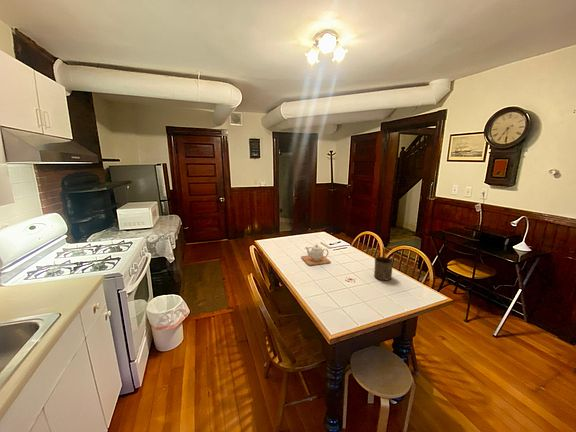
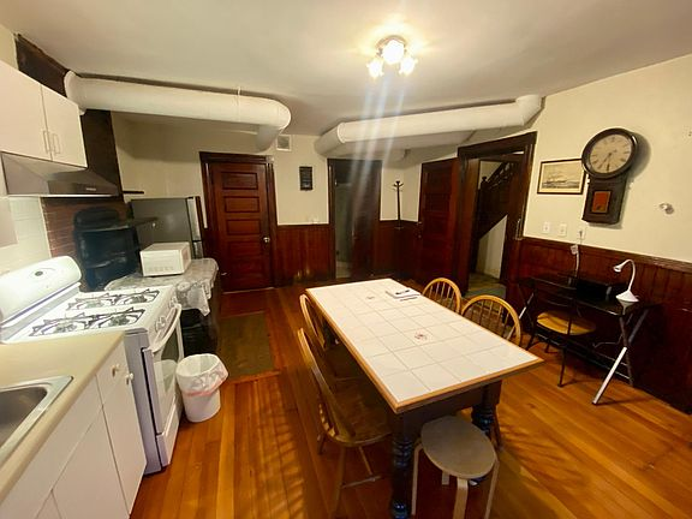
- cup [373,256,394,282]
- teapot [300,243,332,267]
